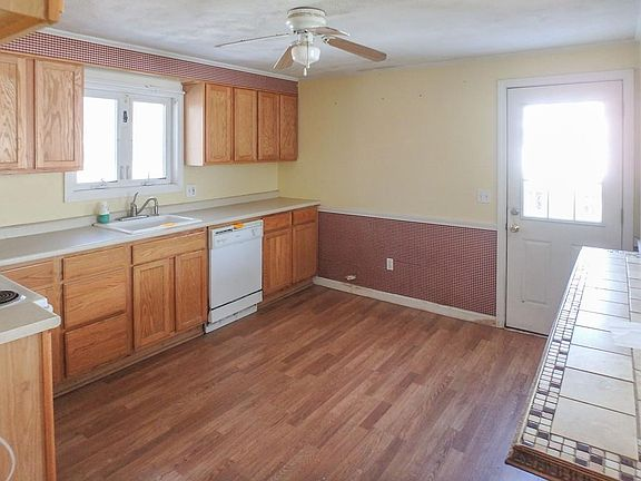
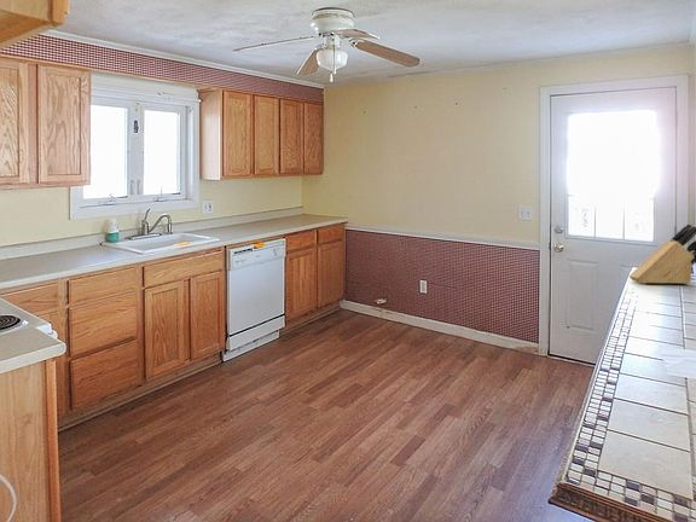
+ knife block [628,222,696,285]
